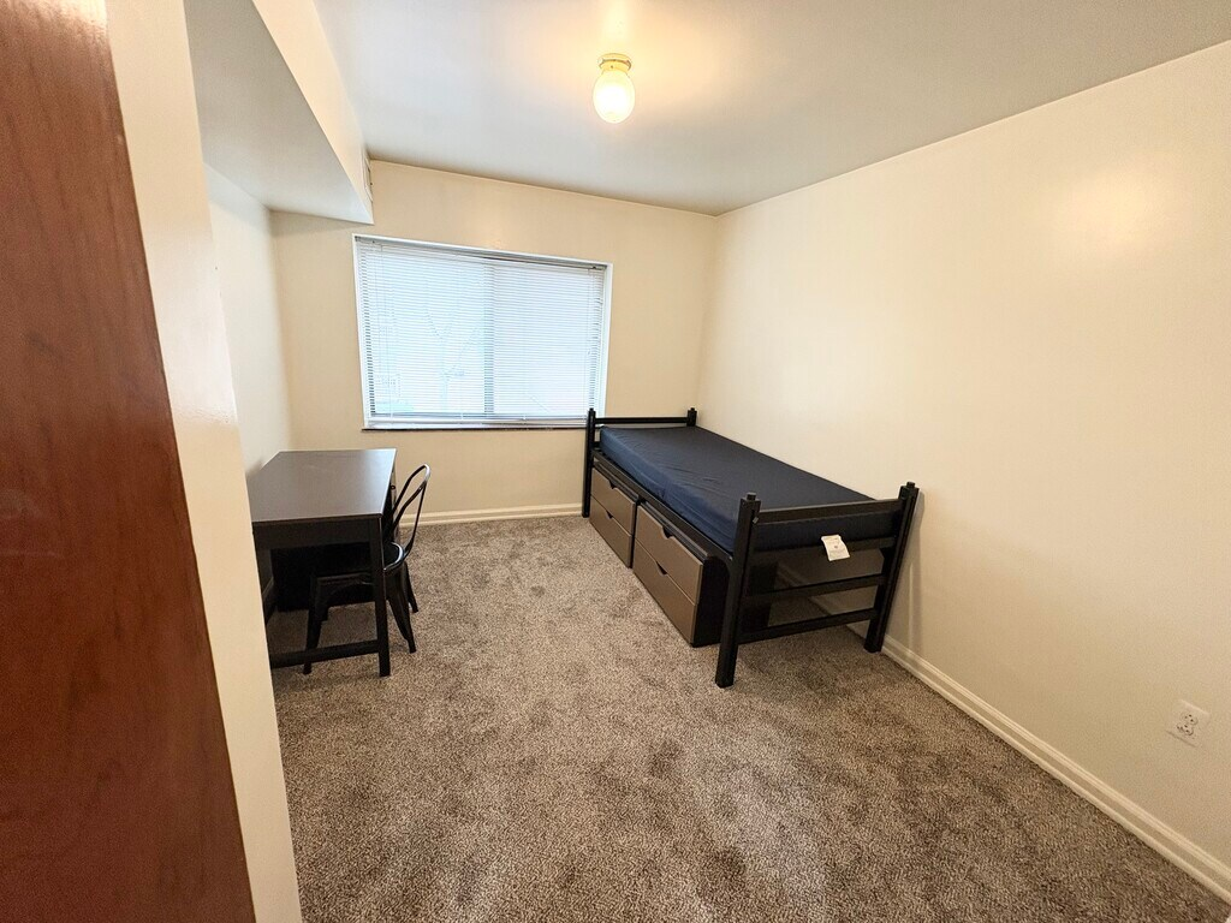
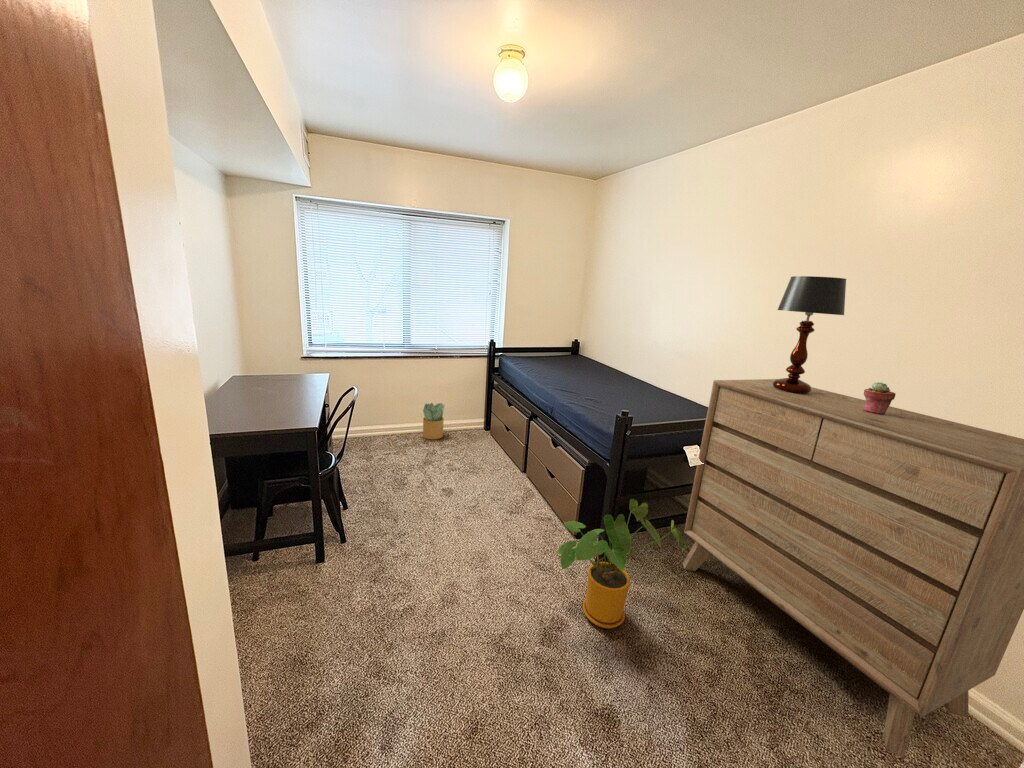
+ house plant [556,498,686,629]
+ table lamp [773,275,848,394]
+ potted succulent [863,381,897,415]
+ dresser [682,378,1024,759]
+ potted plant [422,402,446,440]
